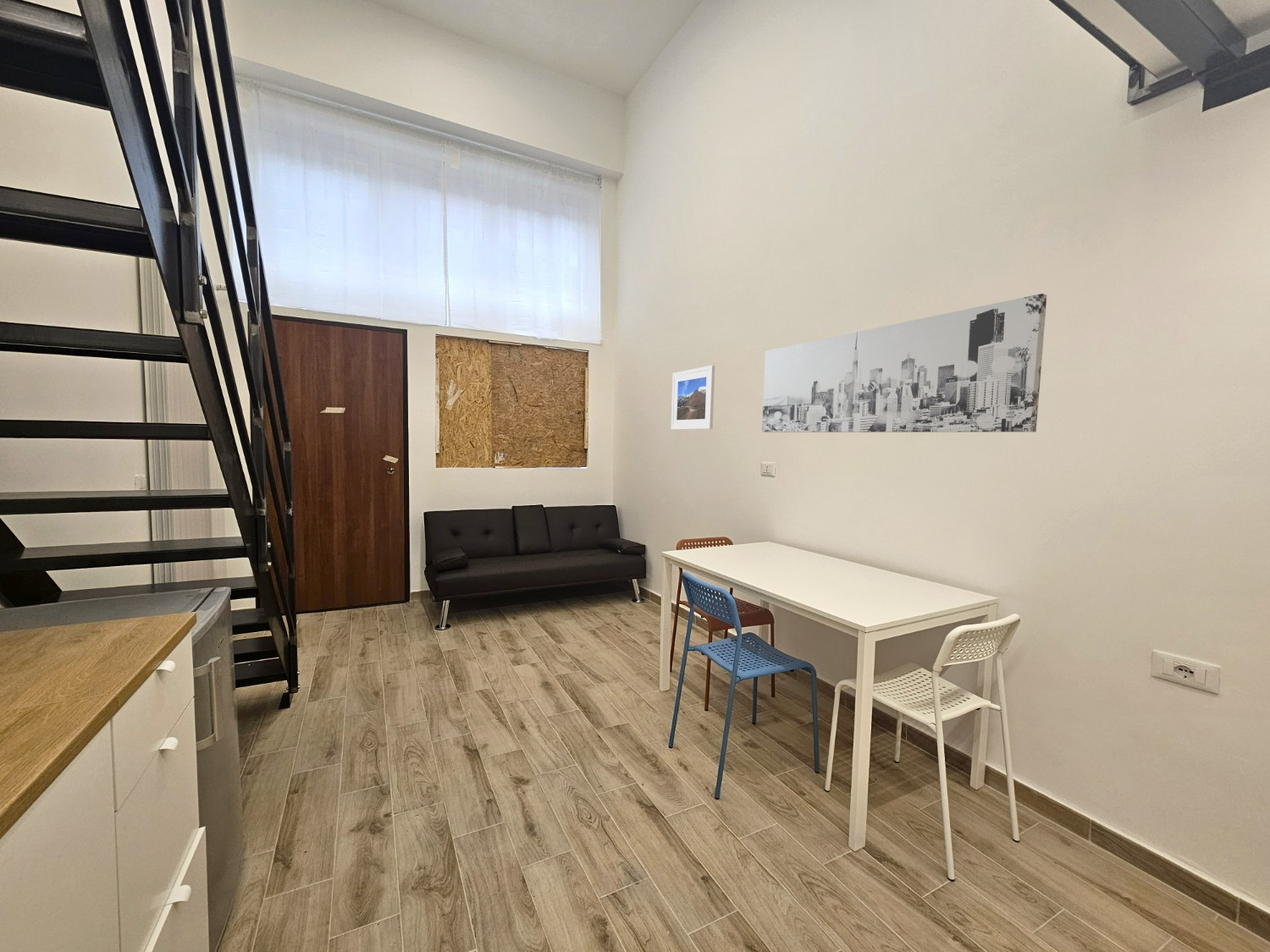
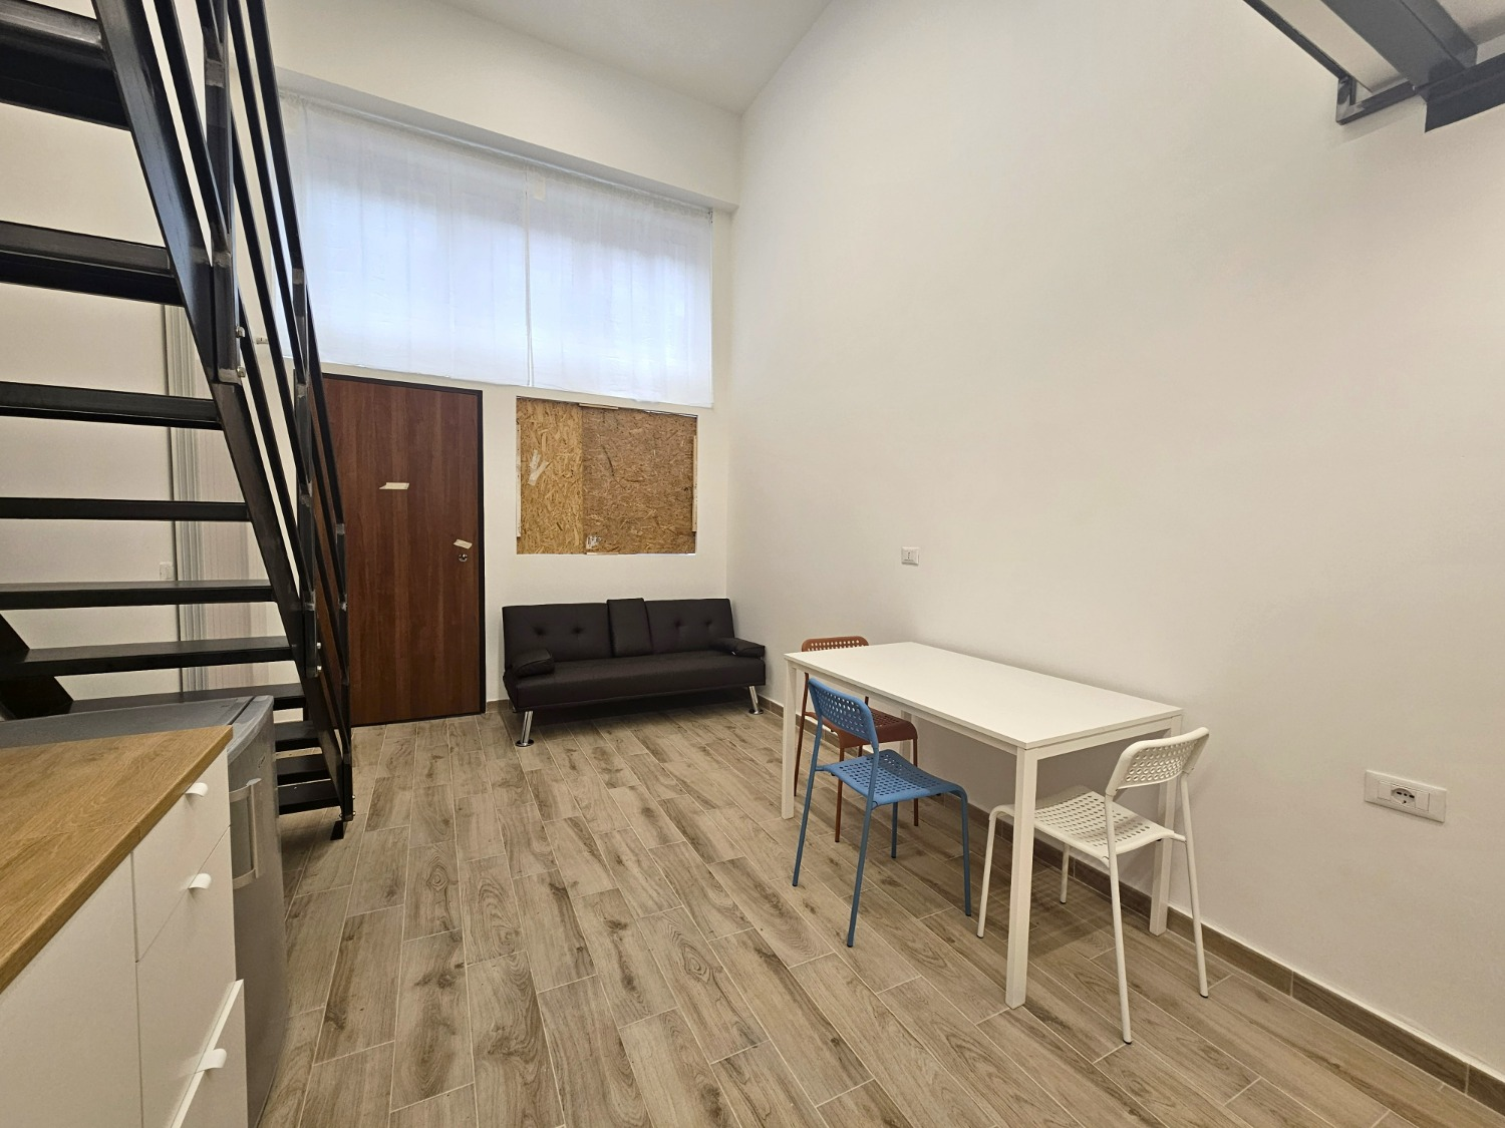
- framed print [671,365,715,431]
- wall art [761,293,1047,433]
